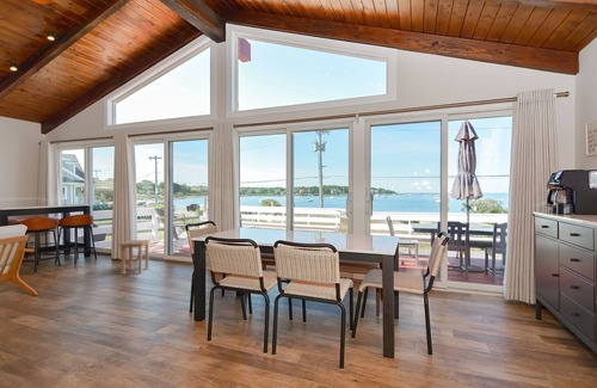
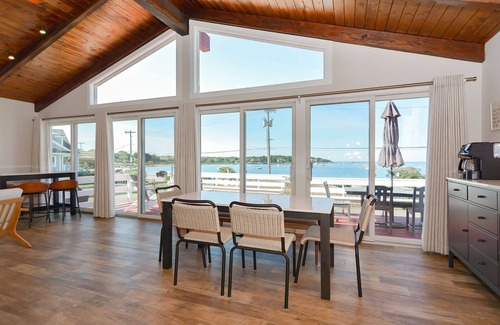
- stool [118,239,152,276]
